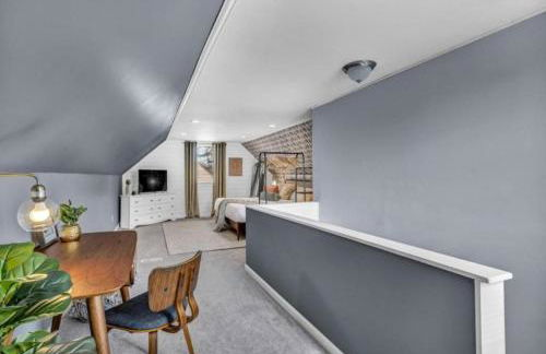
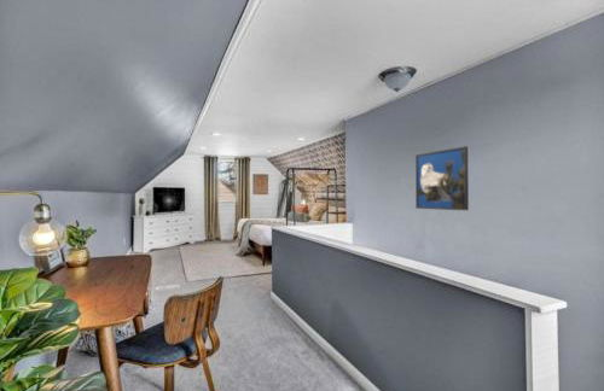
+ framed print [414,145,470,211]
